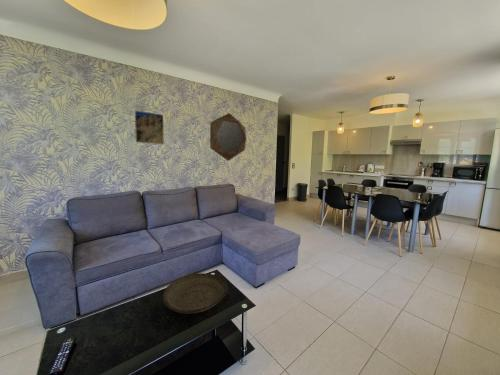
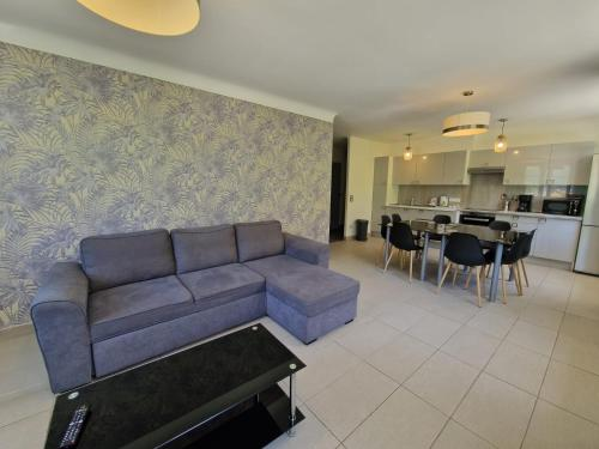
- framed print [134,110,165,145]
- home mirror [209,112,247,162]
- decorative bowl [162,272,229,315]
